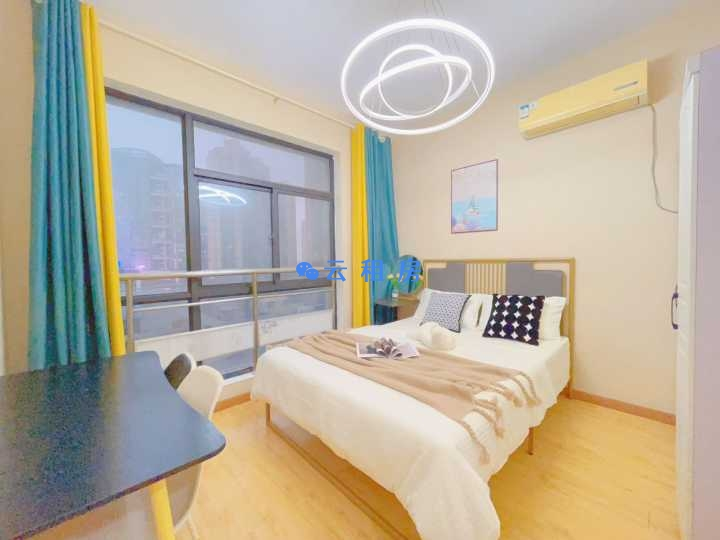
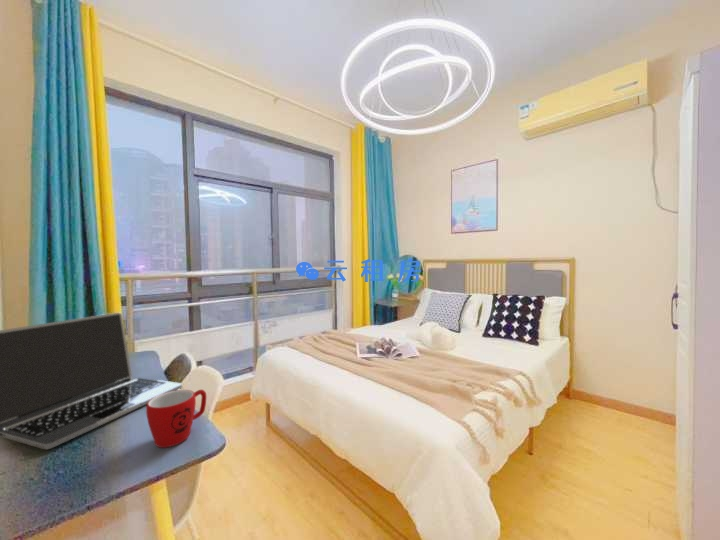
+ laptop [0,311,183,450]
+ mug [145,389,207,448]
